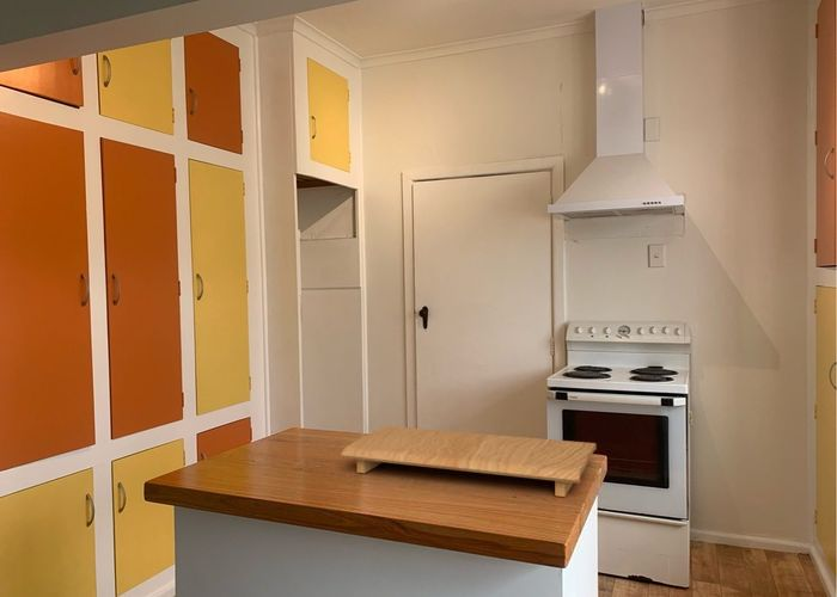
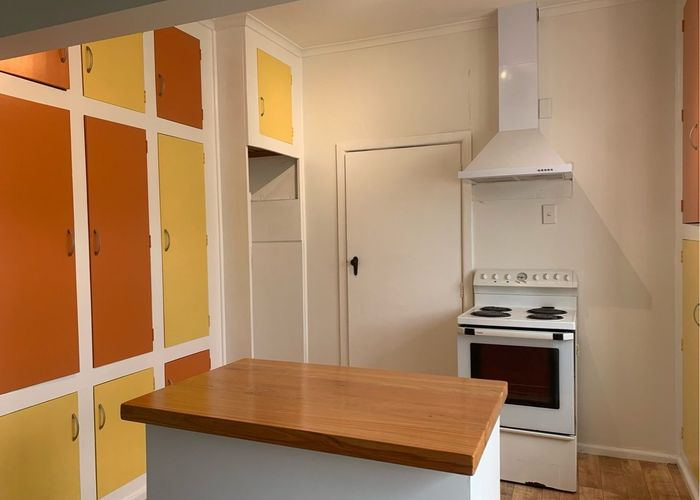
- cutting board [340,425,598,498]
